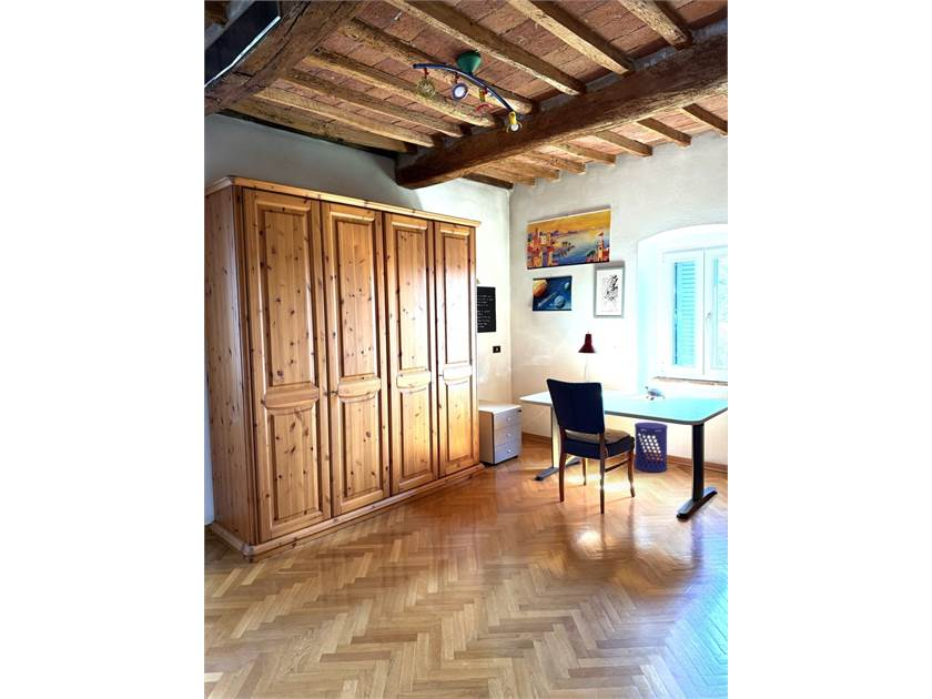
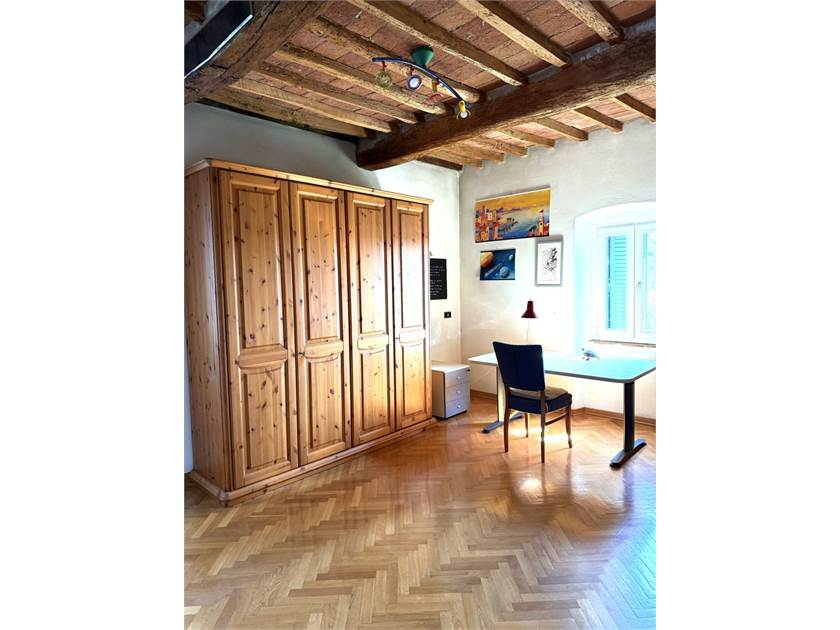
- waste bin [634,422,669,474]
